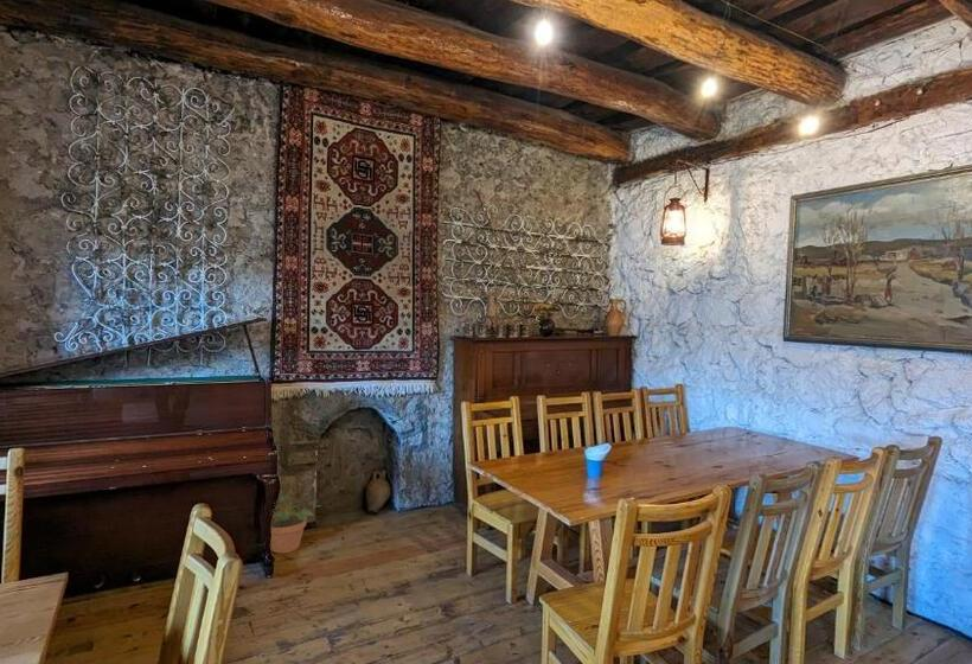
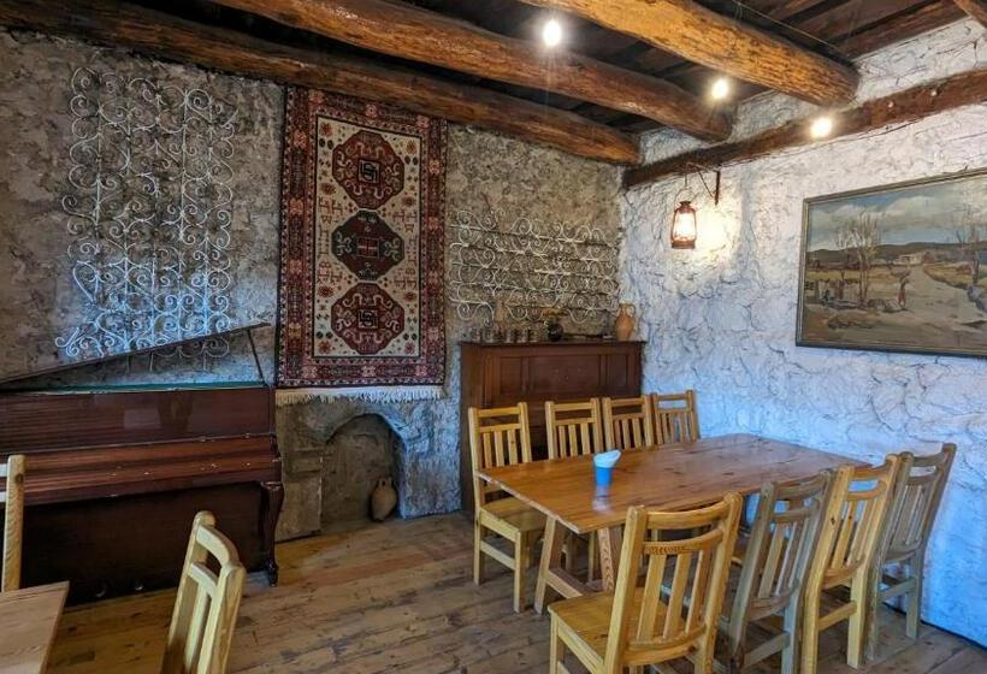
- potted plant [270,489,324,555]
